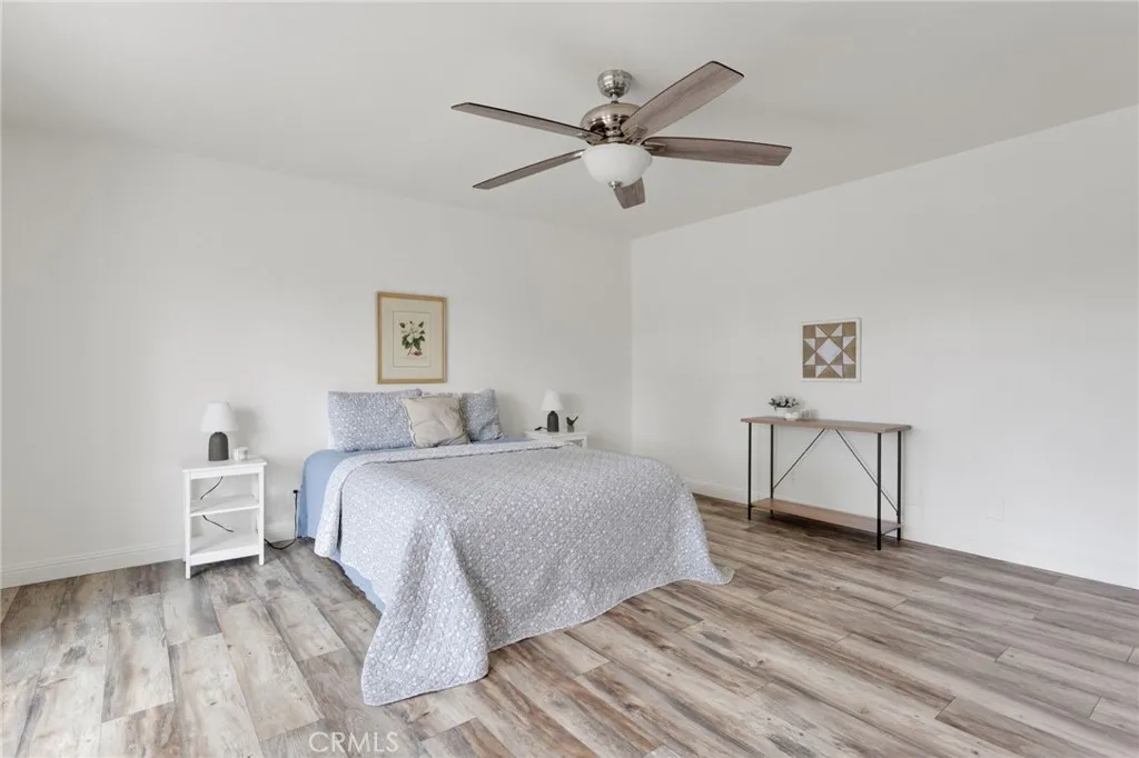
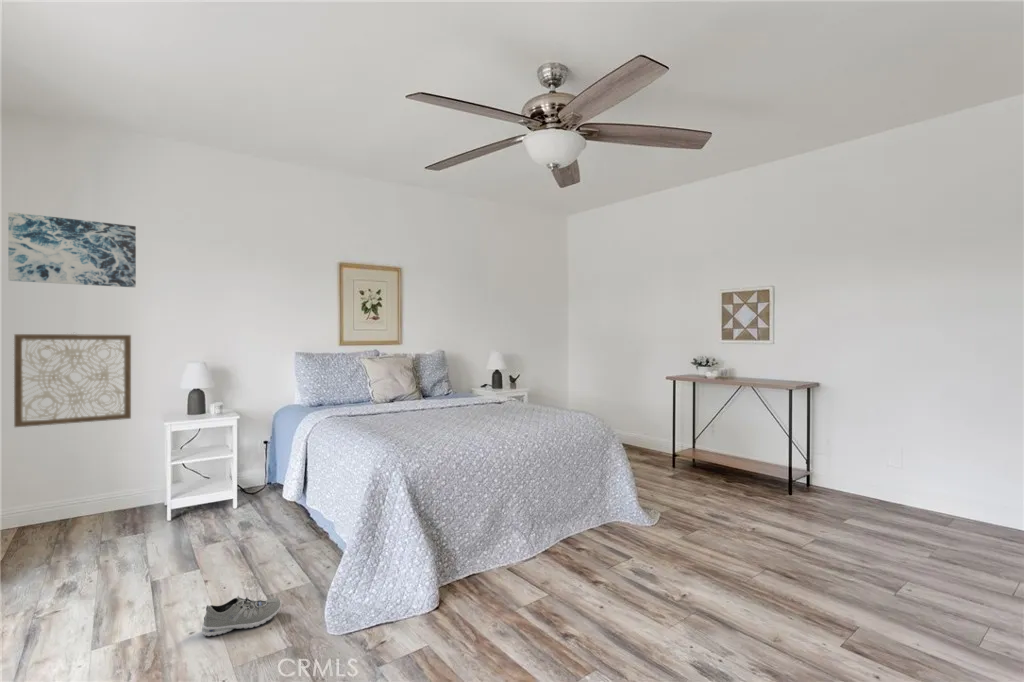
+ sneaker [201,595,282,637]
+ wall art [7,211,137,288]
+ wall art [13,331,132,428]
